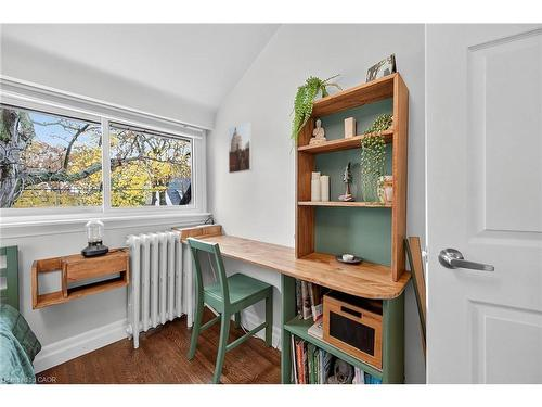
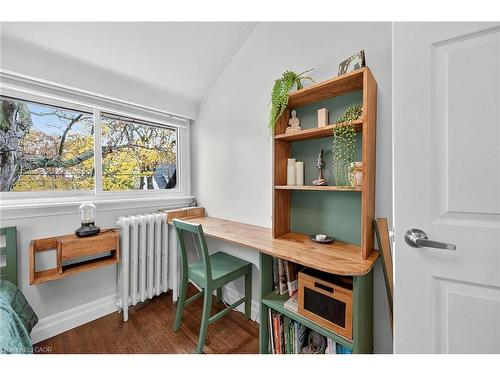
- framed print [228,120,254,175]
